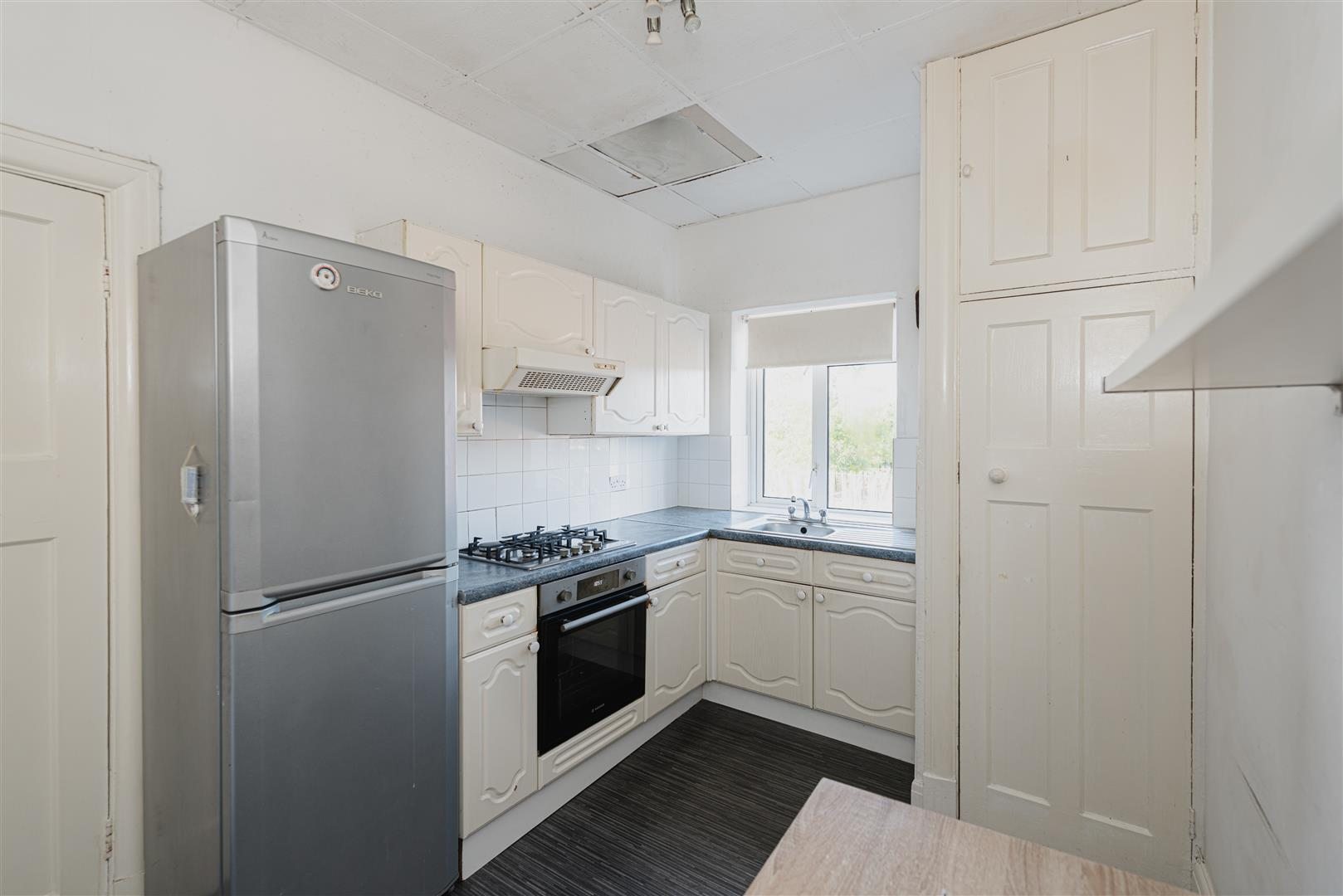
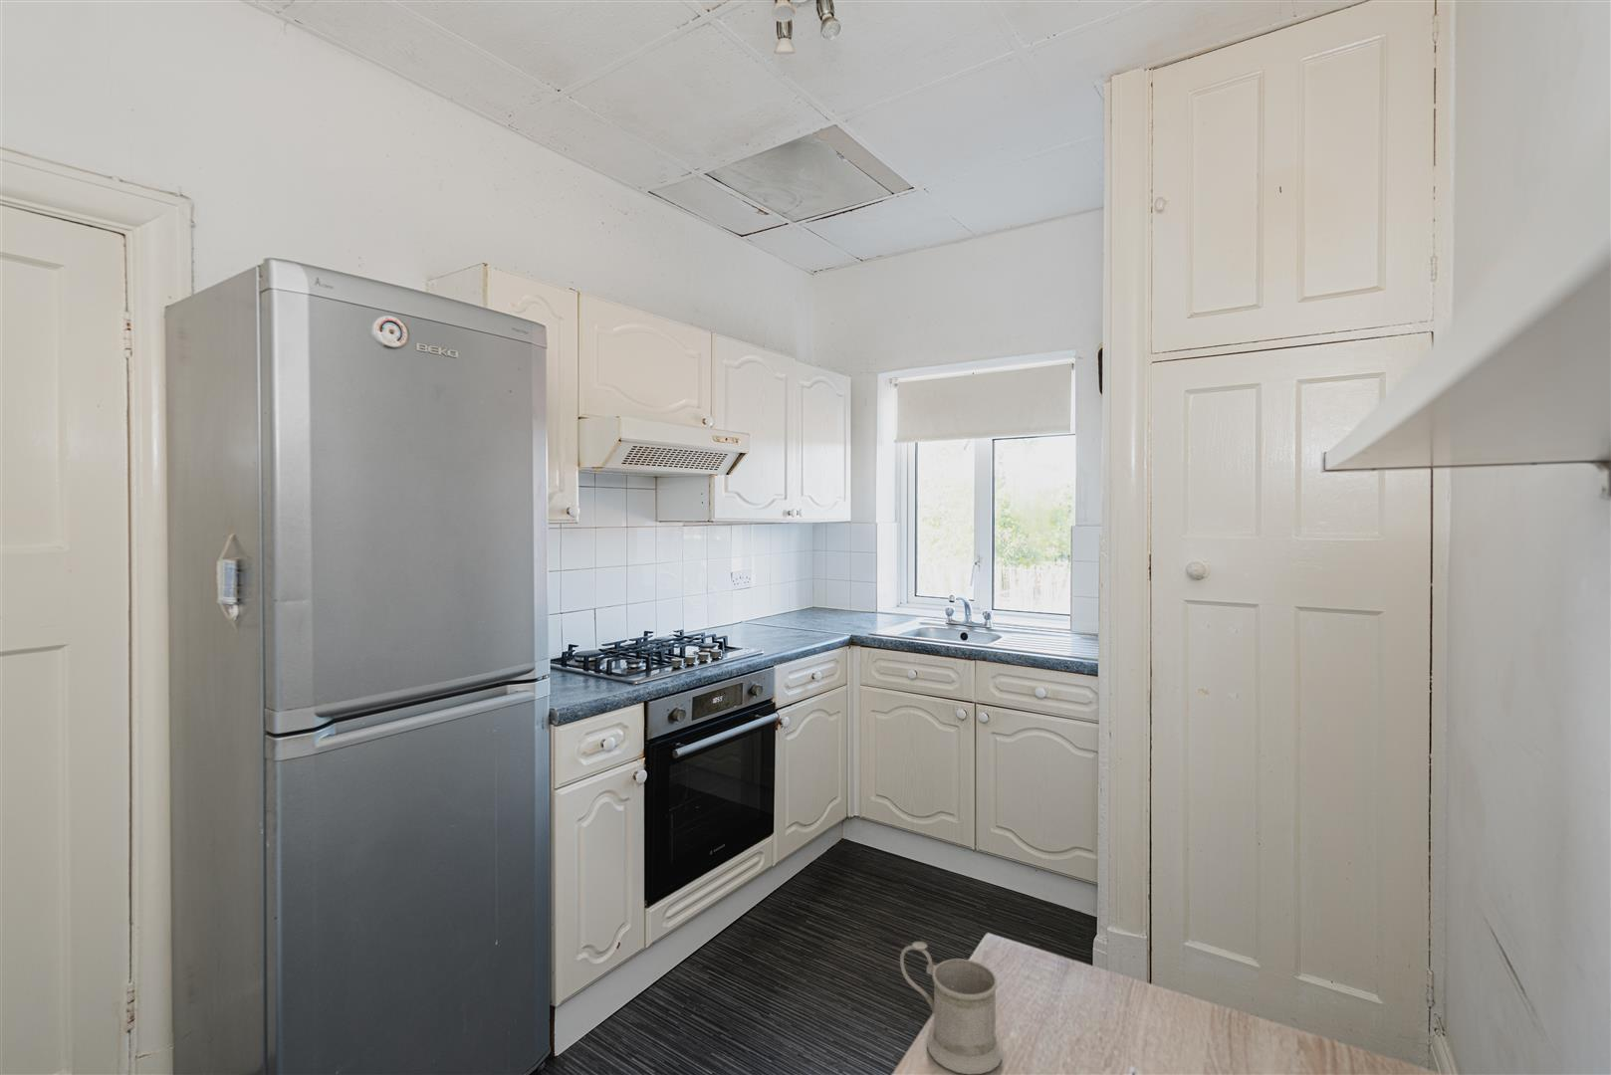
+ mug [900,941,1004,1075]
